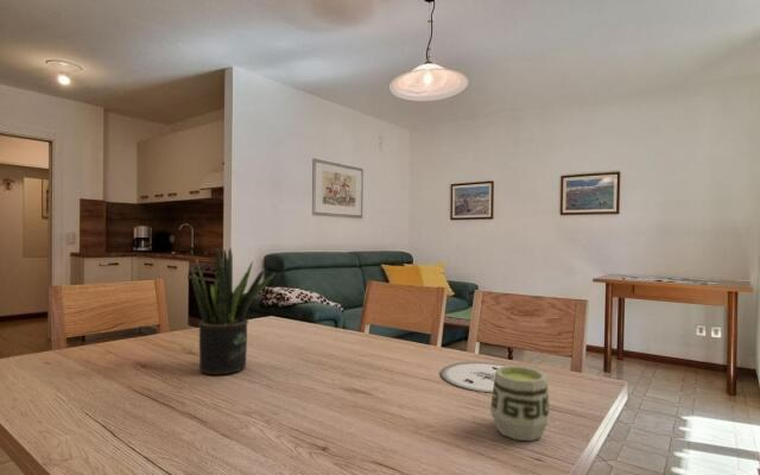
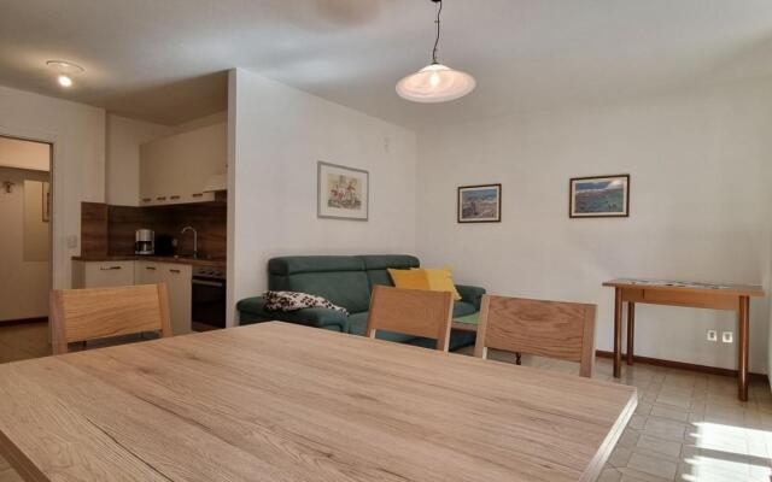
- plate [439,361,508,394]
- potted plant [189,247,276,376]
- cup [489,365,551,442]
